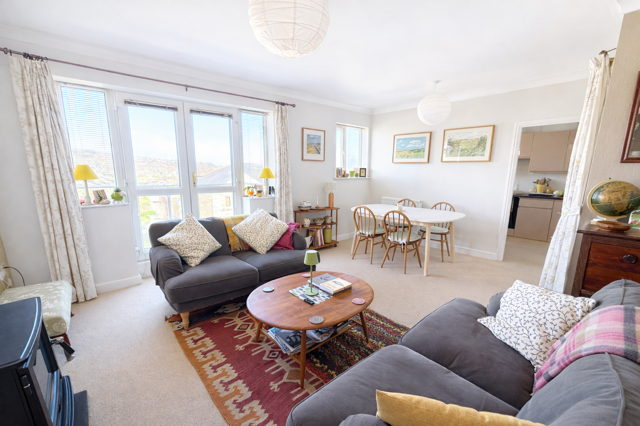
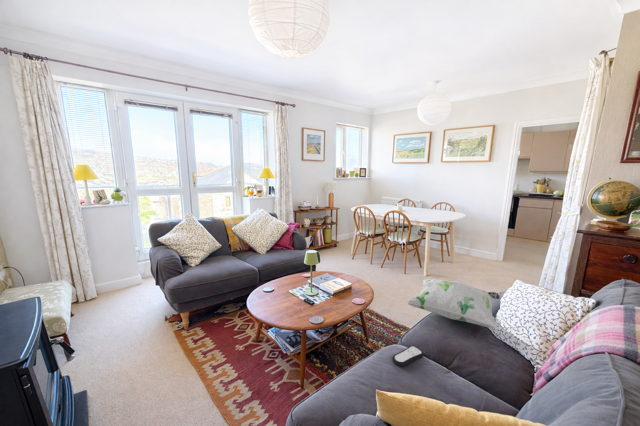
+ decorative pillow [406,278,500,330]
+ remote control [391,345,424,367]
